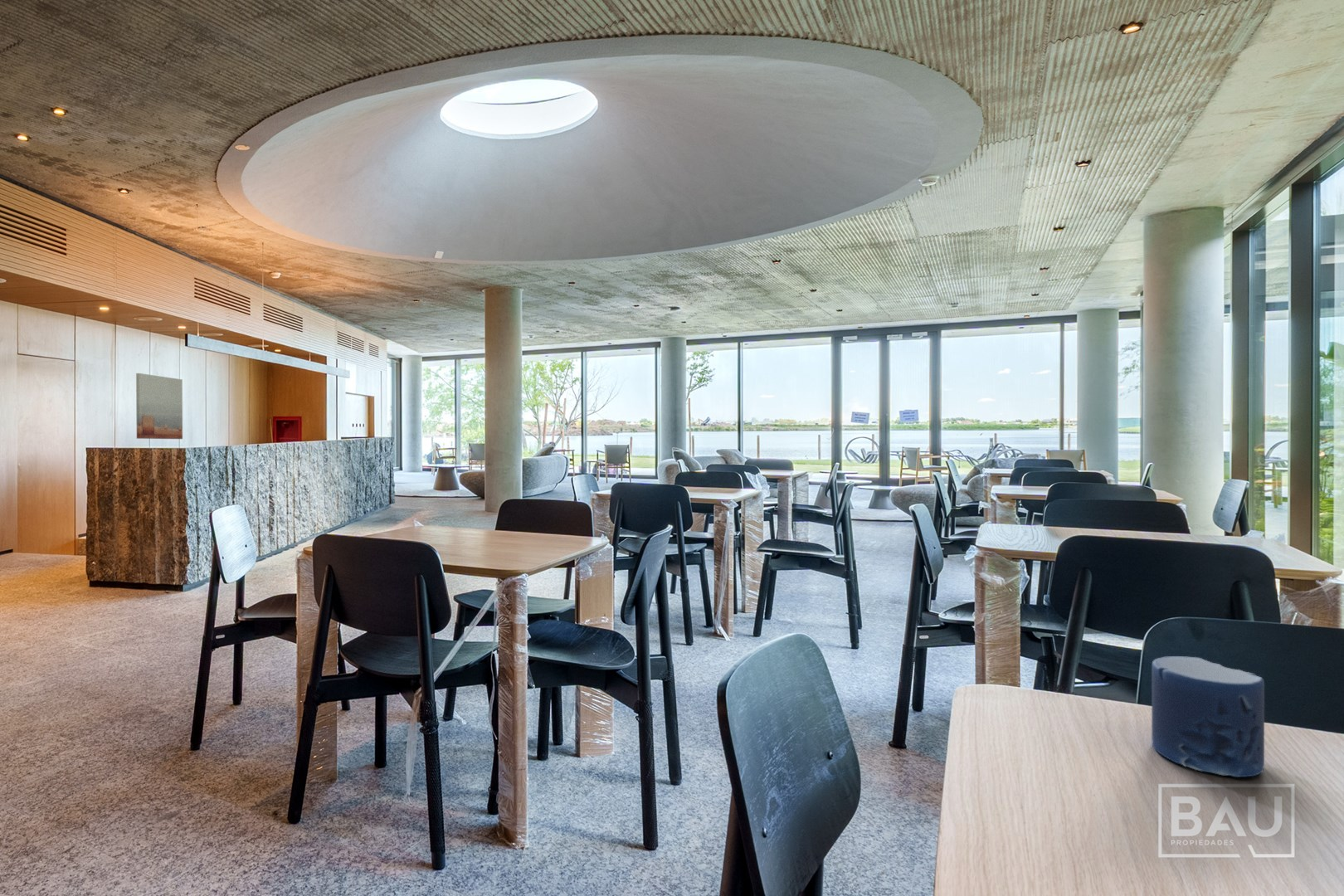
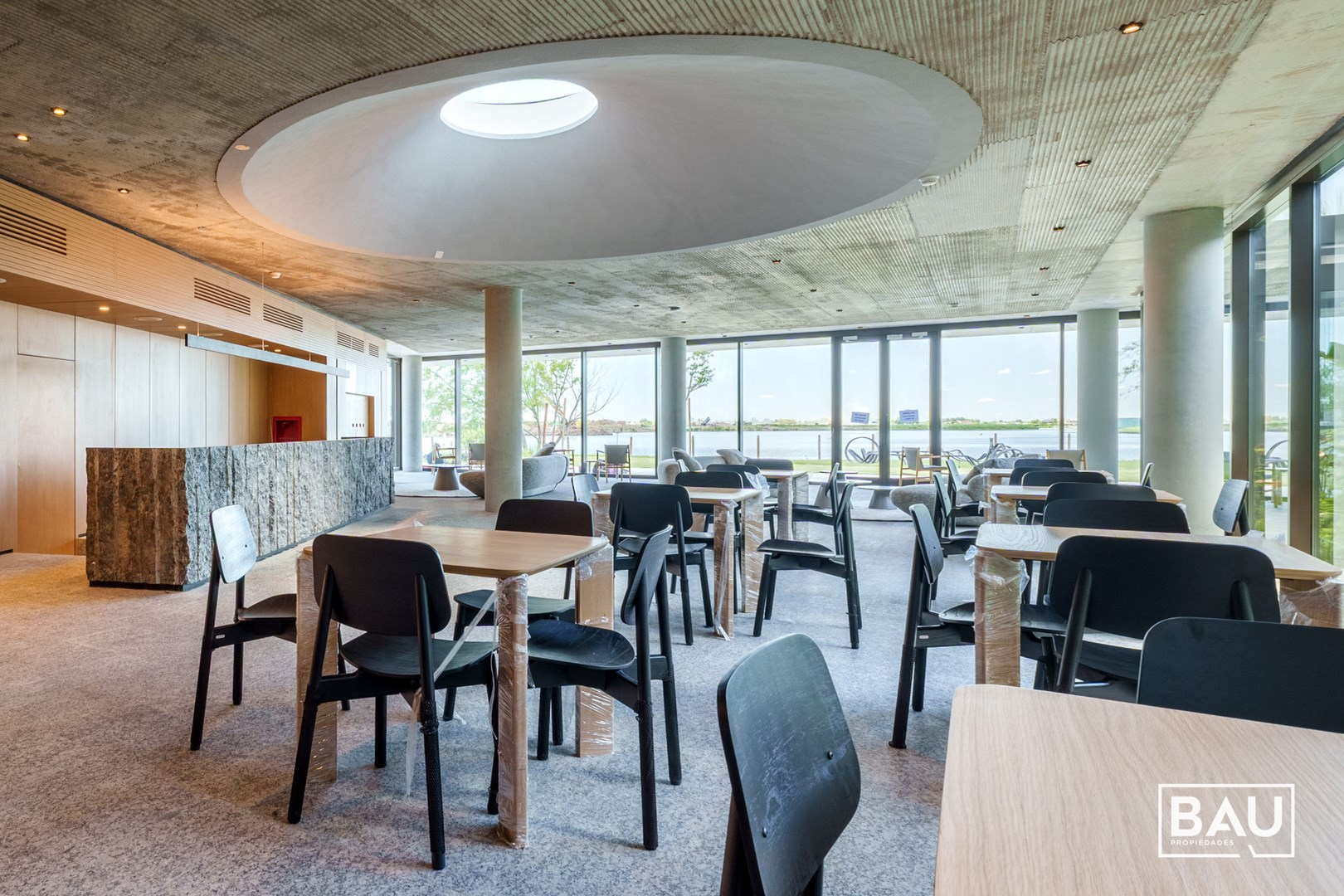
- wall art [135,373,183,440]
- candle [1151,655,1265,778]
